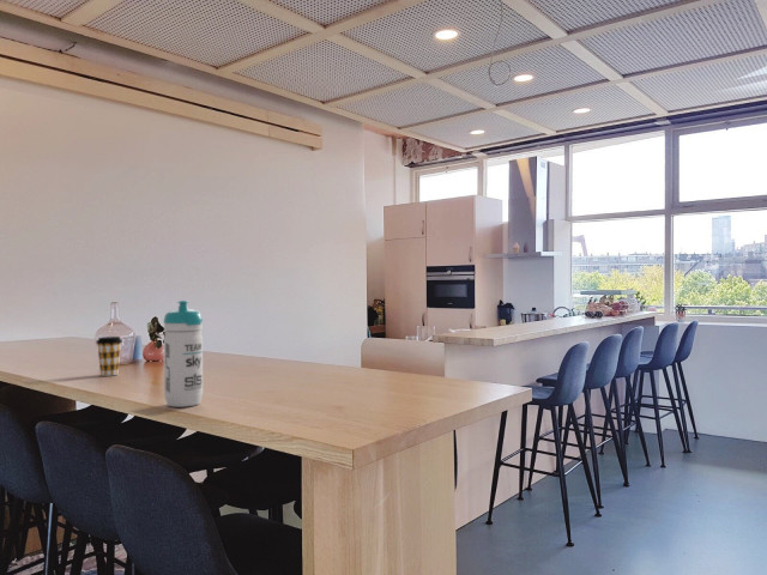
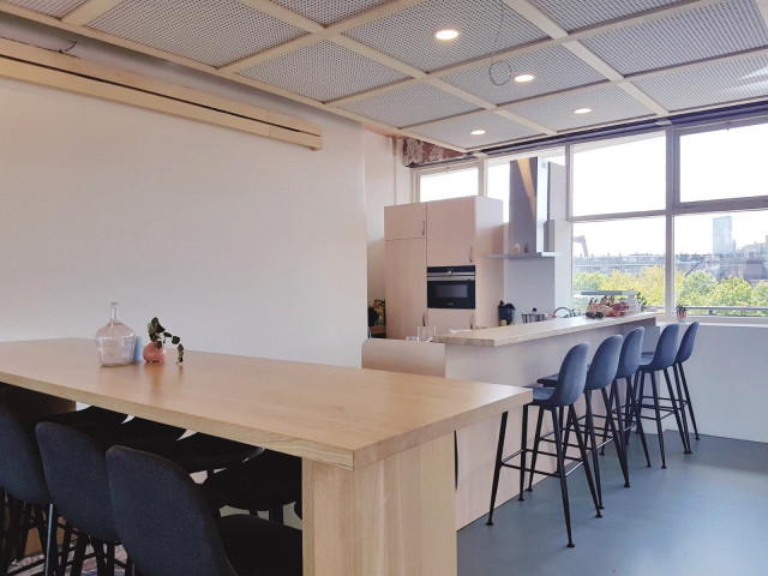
- water bottle [163,299,204,408]
- coffee cup [95,335,123,377]
